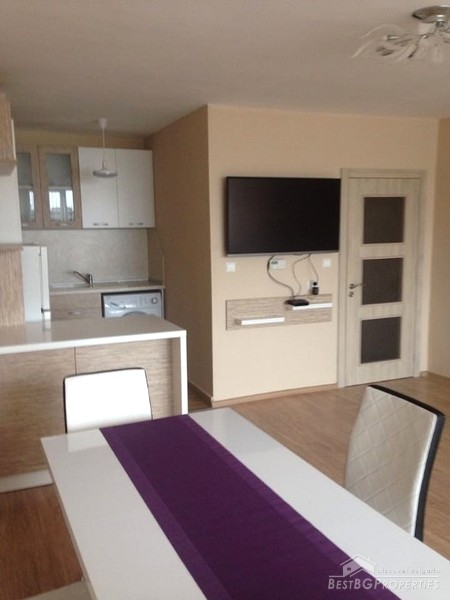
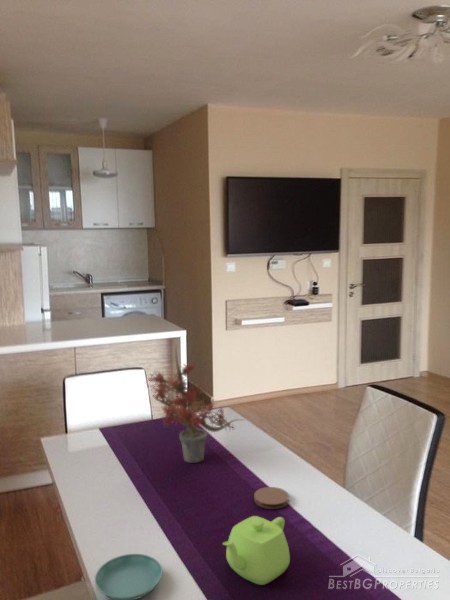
+ saucer [94,553,163,600]
+ coaster [253,486,290,510]
+ potted plant [146,344,245,464]
+ teapot [222,515,291,586]
